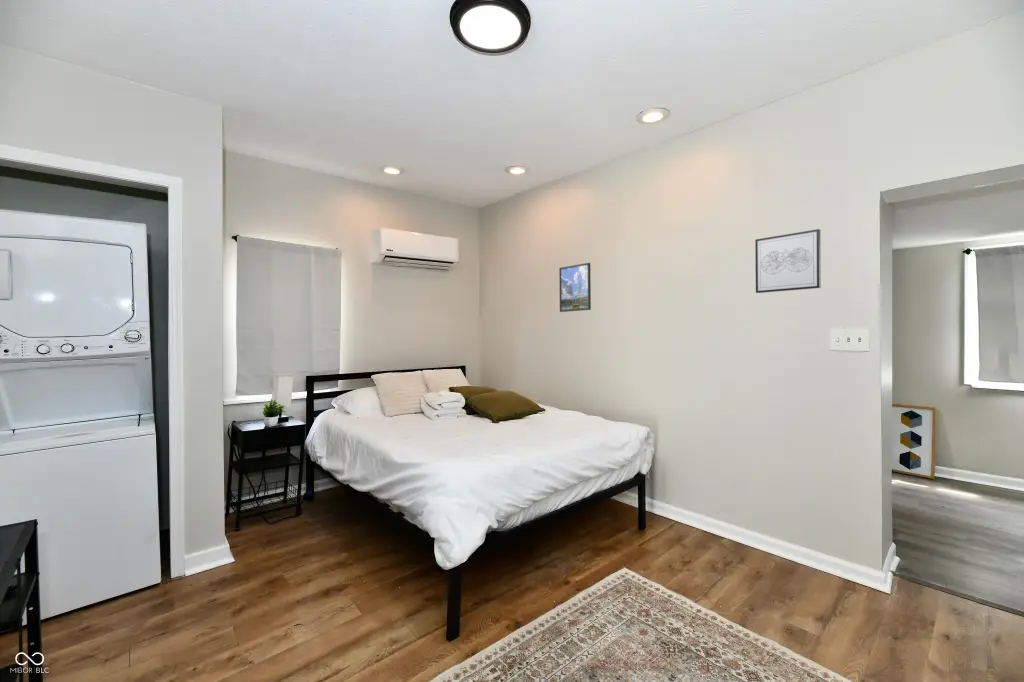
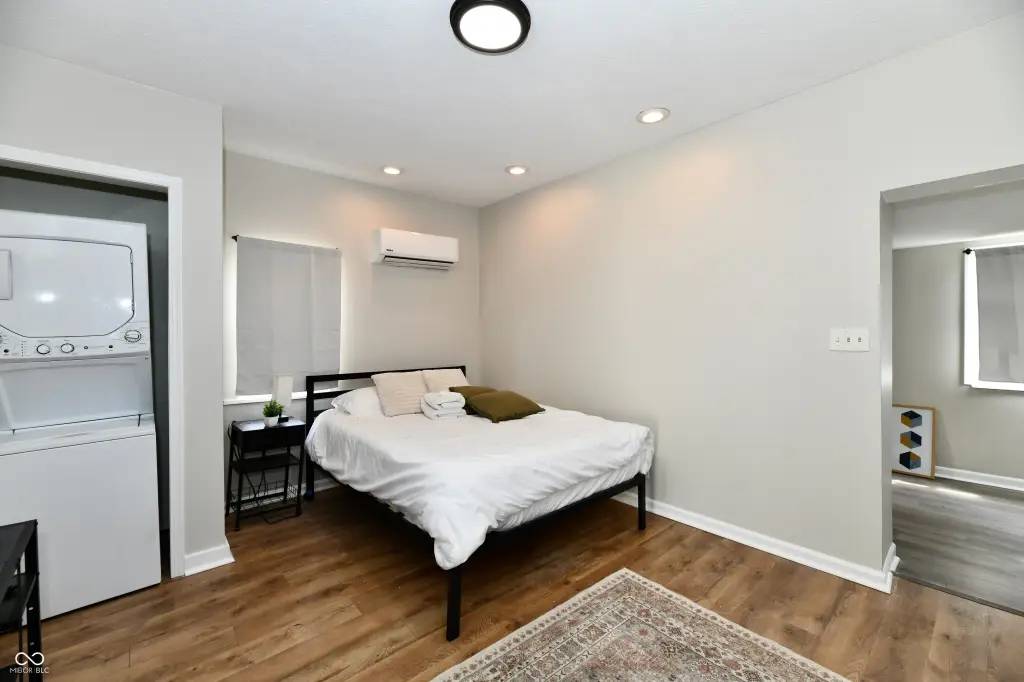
- wall art [754,228,822,294]
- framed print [558,262,592,313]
